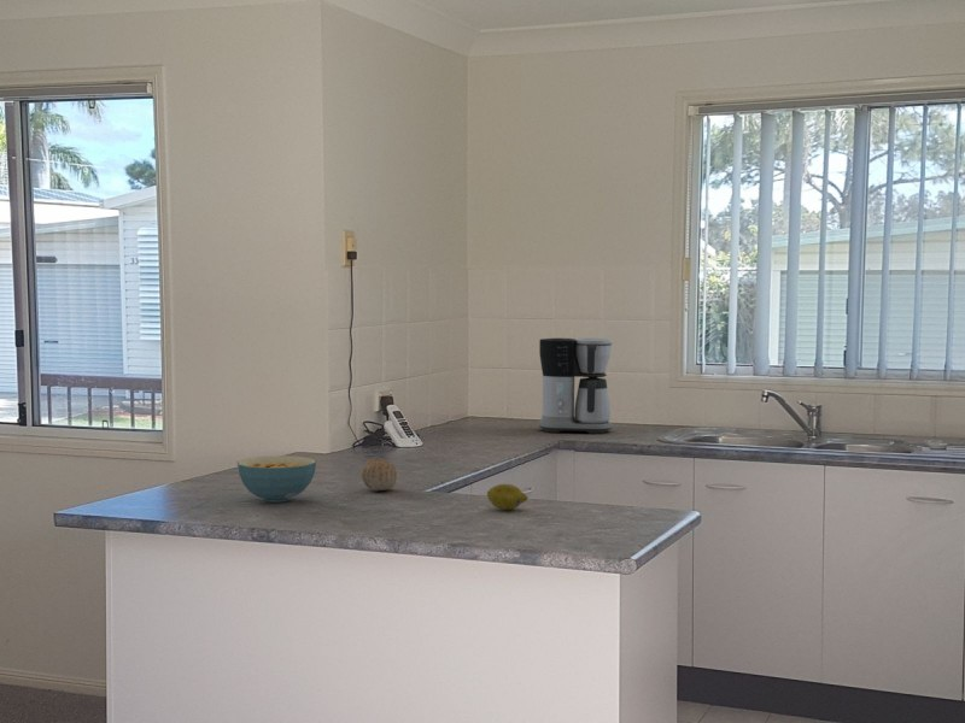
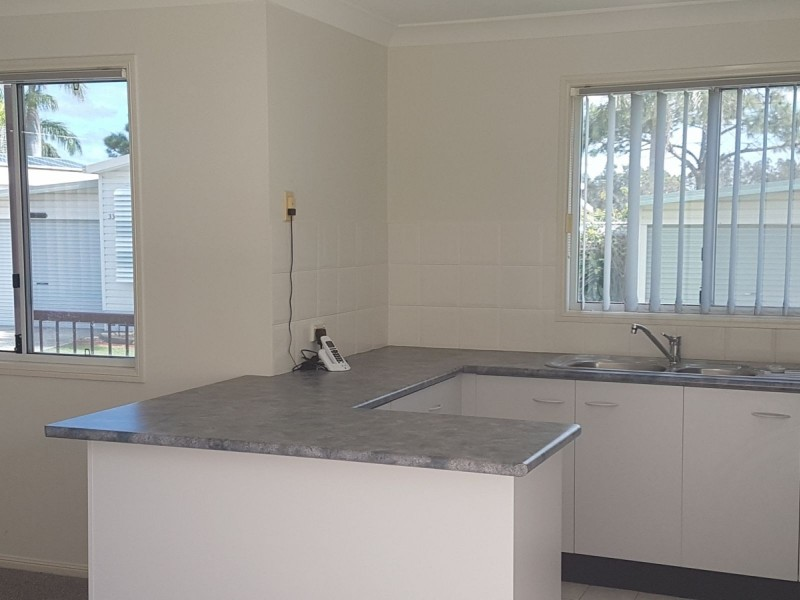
- cereal bowl [236,454,317,504]
- coffee maker [538,336,614,435]
- fruit [486,483,528,511]
- fruit [361,459,398,492]
